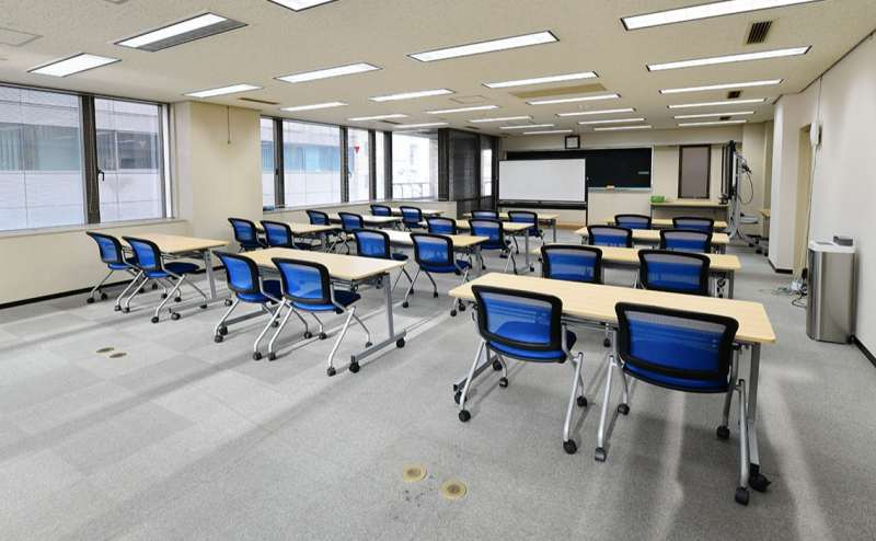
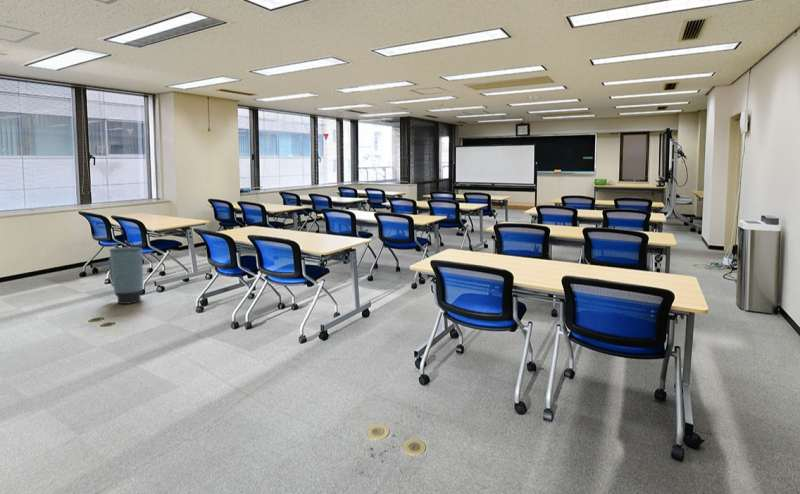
+ trash can [108,246,144,305]
